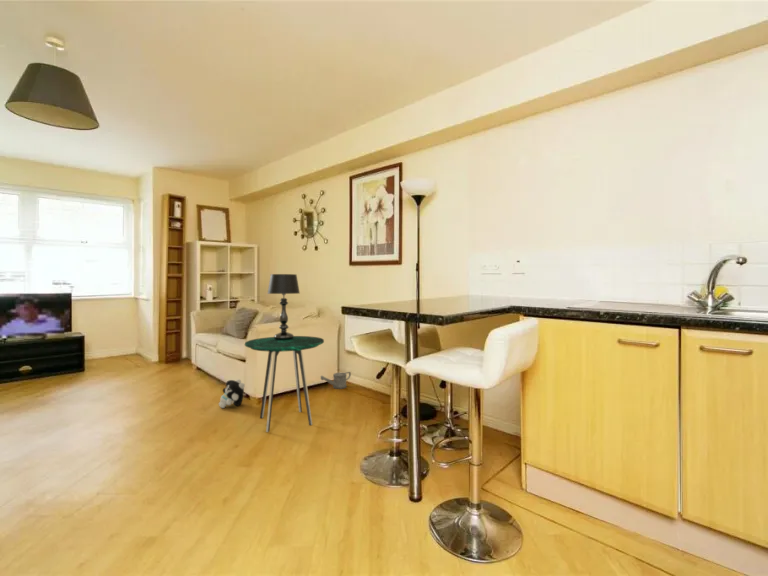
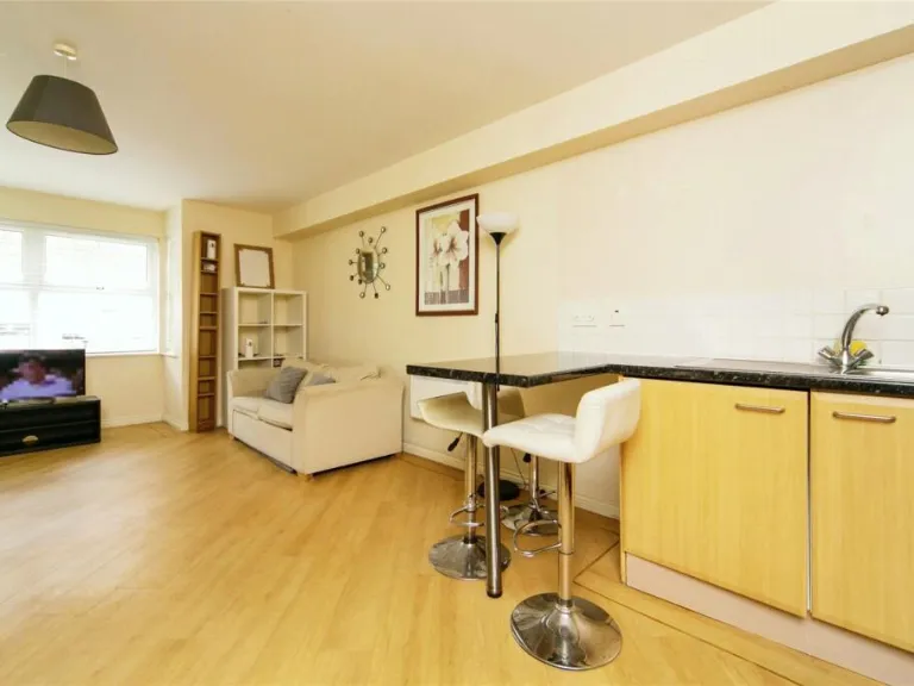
- plush toy [218,378,246,409]
- table lamp [266,273,301,340]
- watering can [320,371,352,390]
- side table [244,335,325,433]
